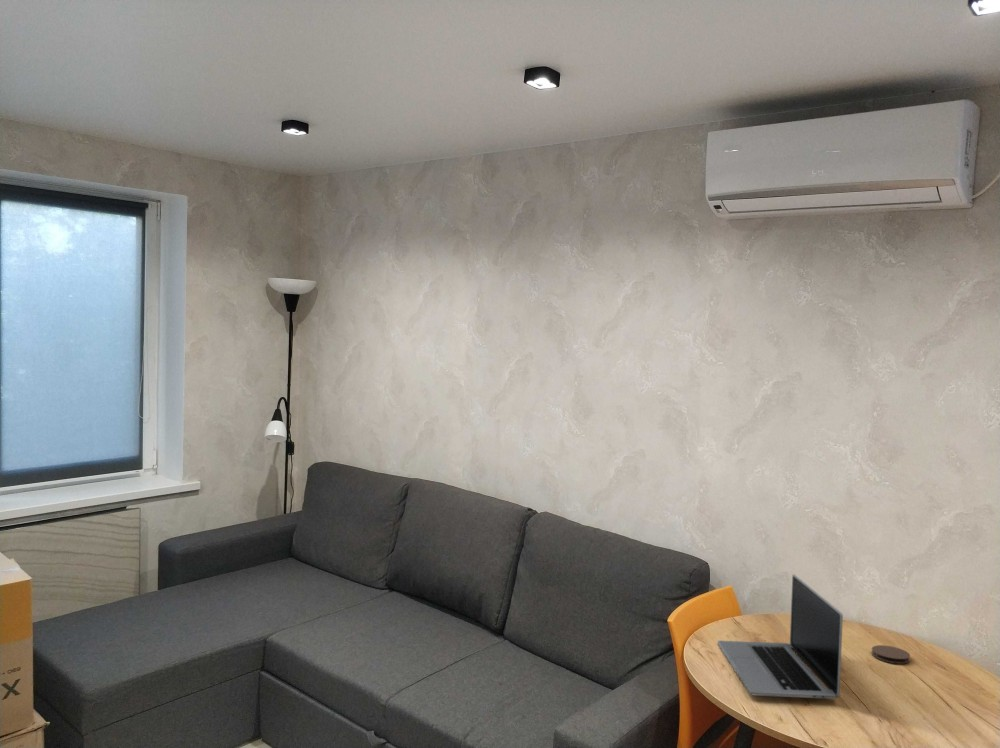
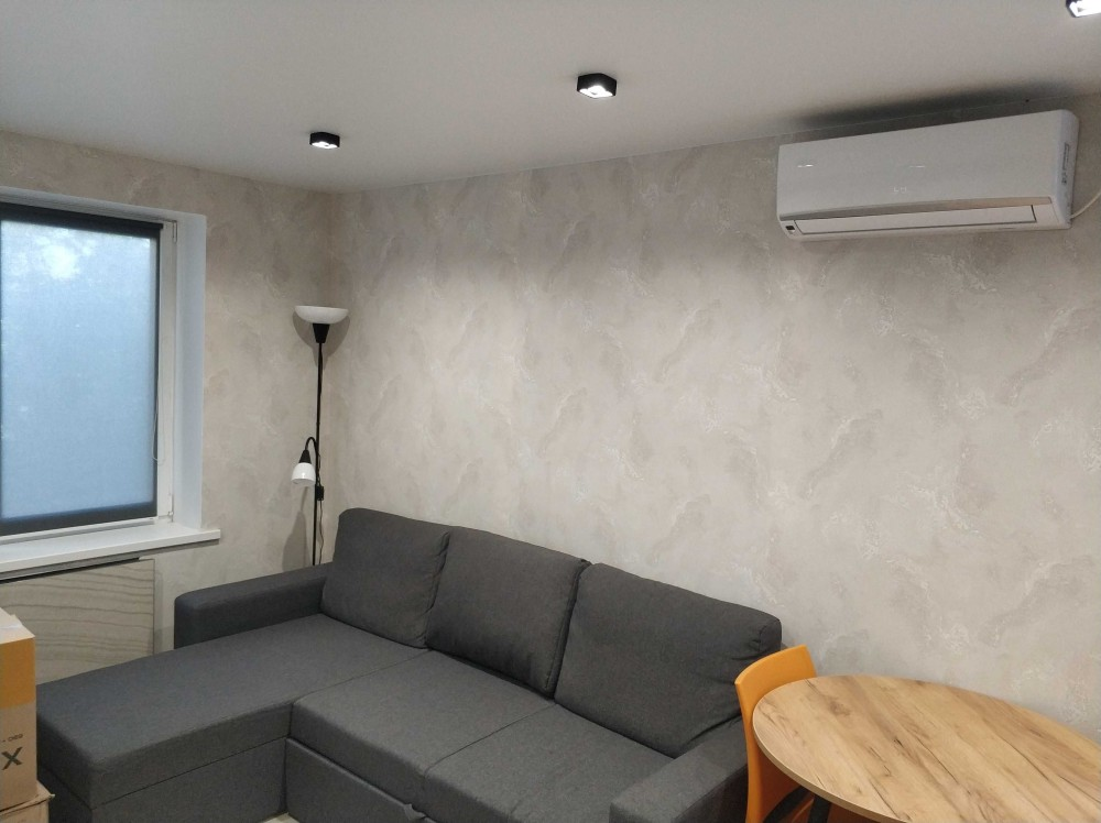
- coaster [871,644,911,664]
- laptop [717,573,844,700]
